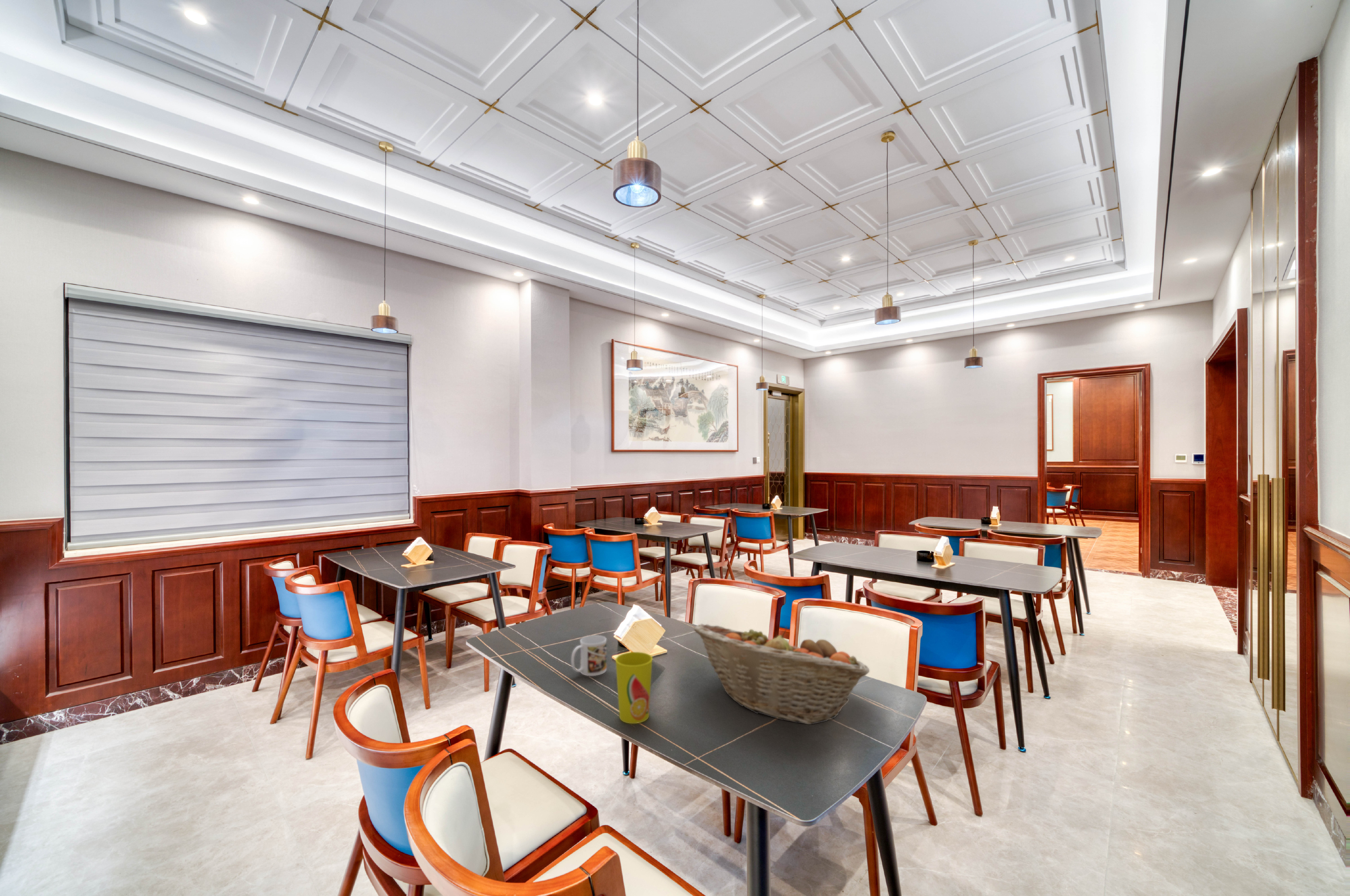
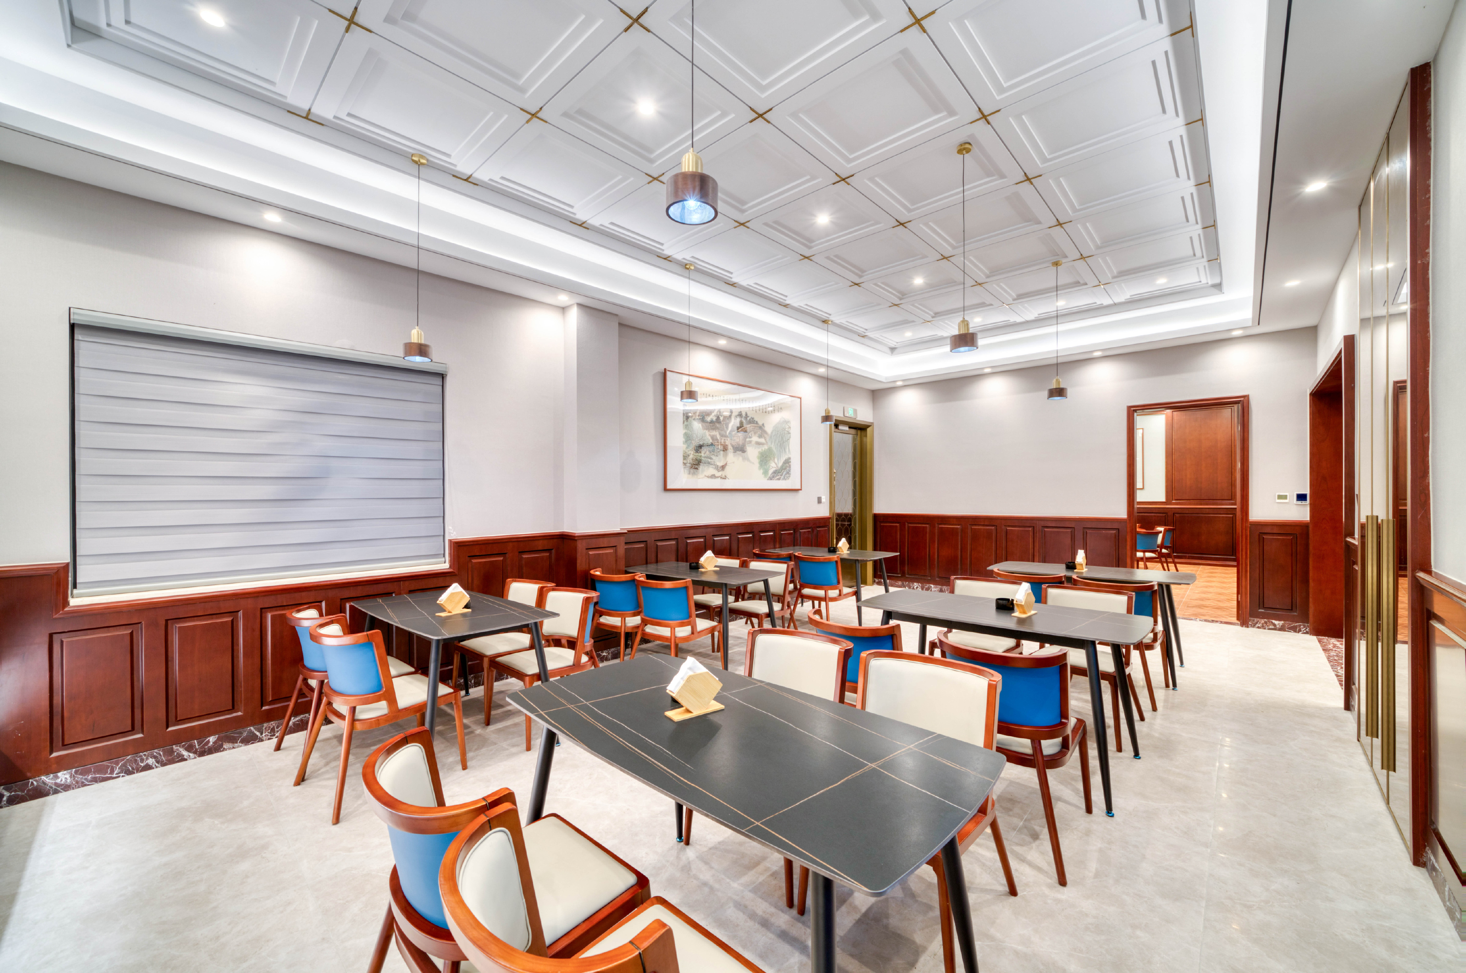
- mug [571,635,607,676]
- cup [615,652,653,724]
- fruit basket [693,623,870,725]
